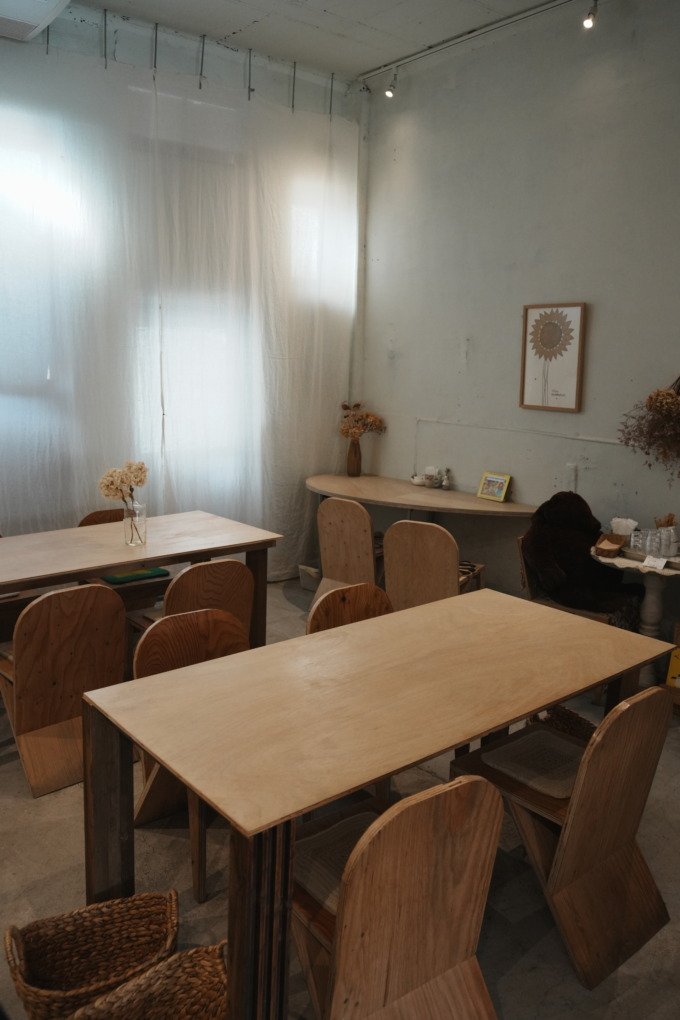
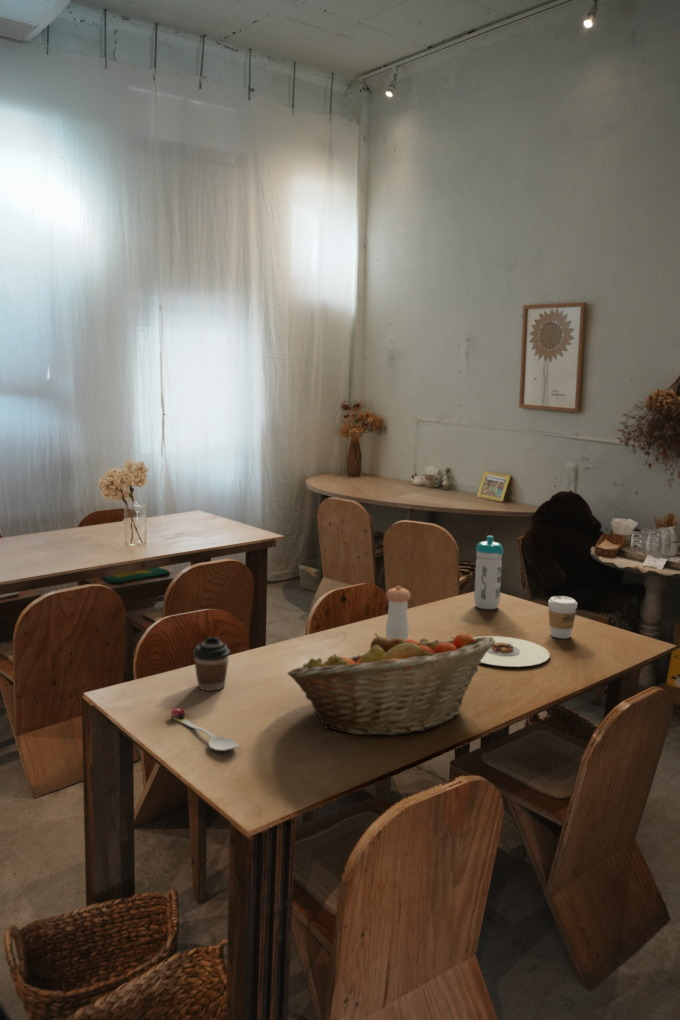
+ coffee cup [192,636,231,692]
+ pepper shaker [385,585,412,640]
+ coffee cup [547,595,578,639]
+ water bottle [473,535,504,610]
+ plate [473,635,551,668]
+ spoon [170,706,240,752]
+ fruit basket [286,632,495,737]
